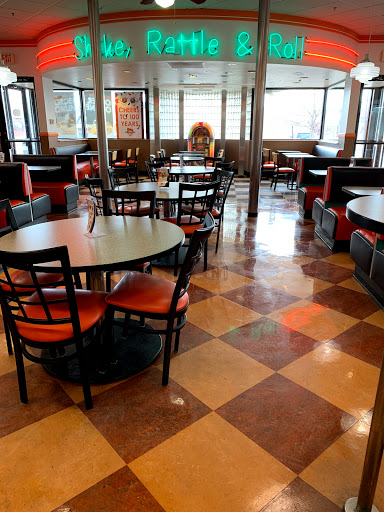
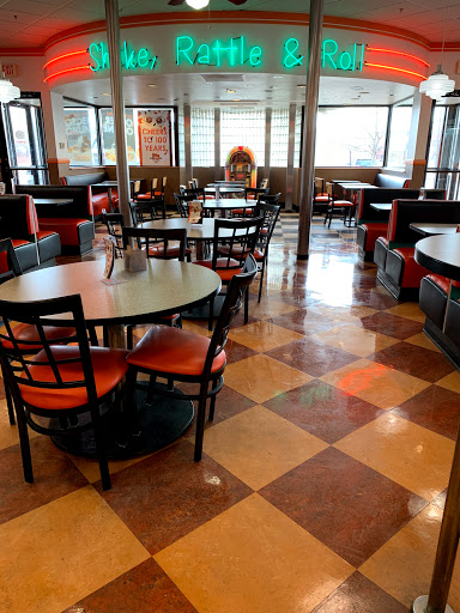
+ napkin holder [122,244,149,273]
